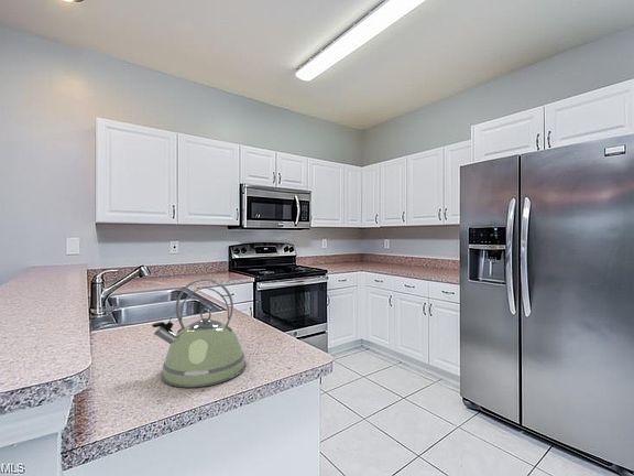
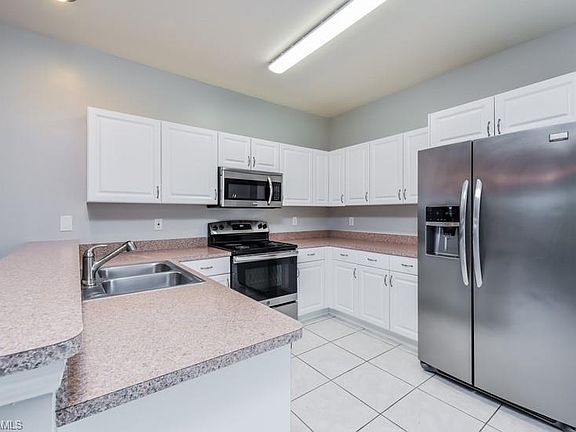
- kettle [151,278,247,389]
